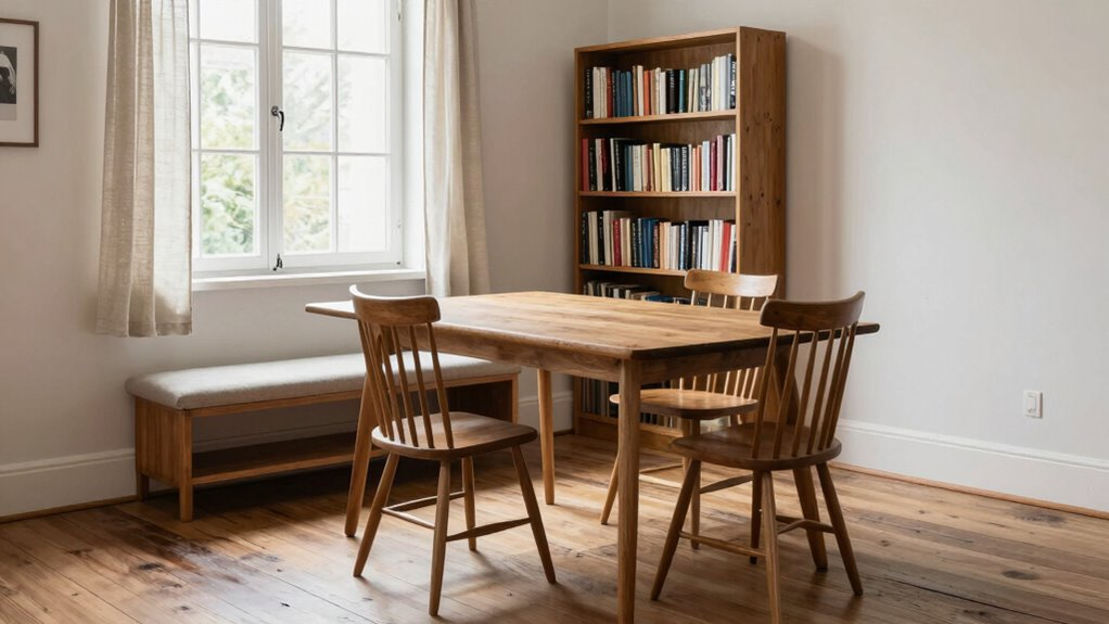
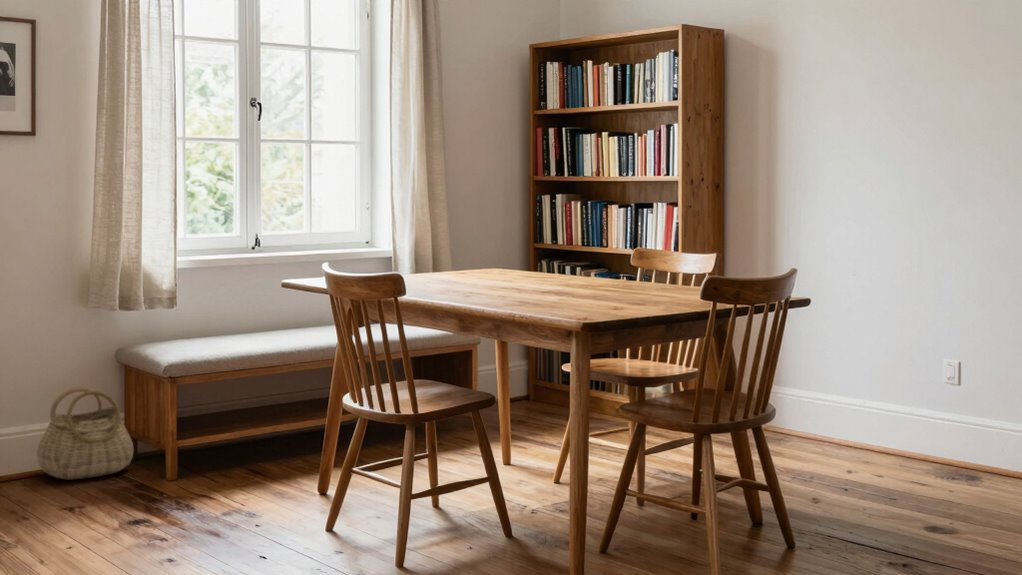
+ basket [36,386,135,481]
